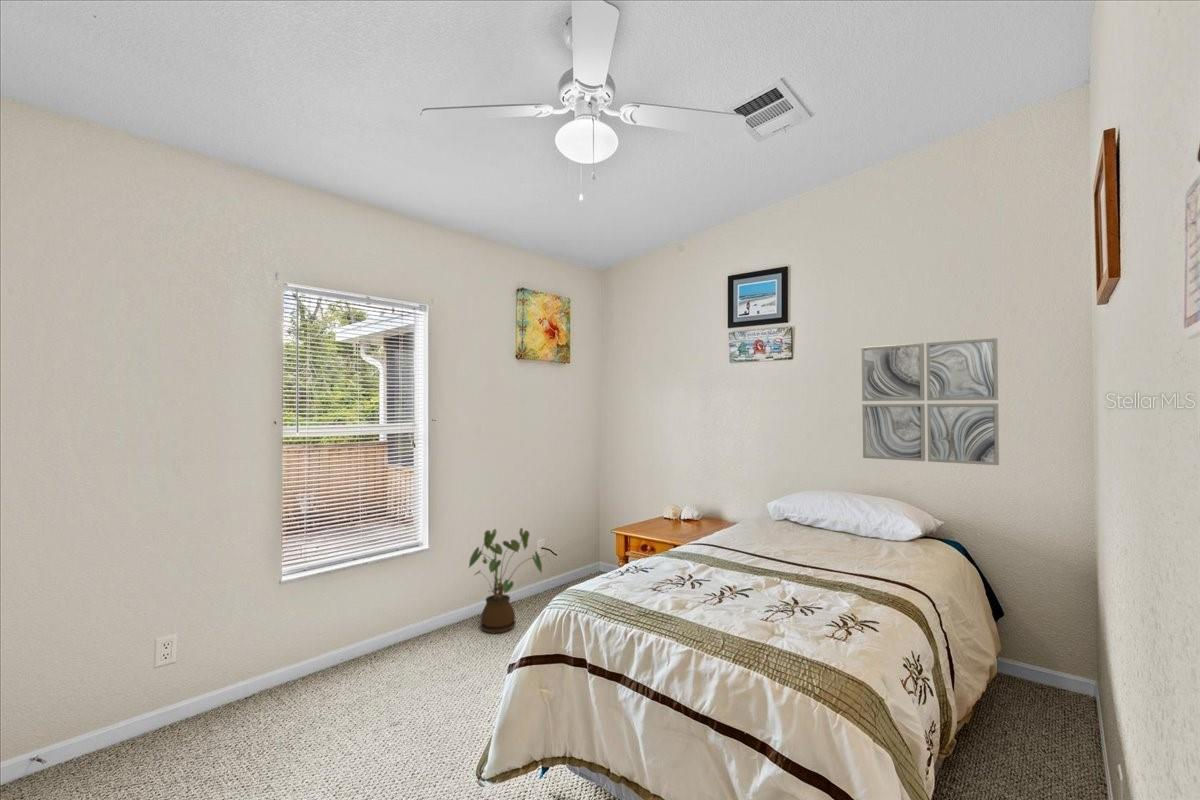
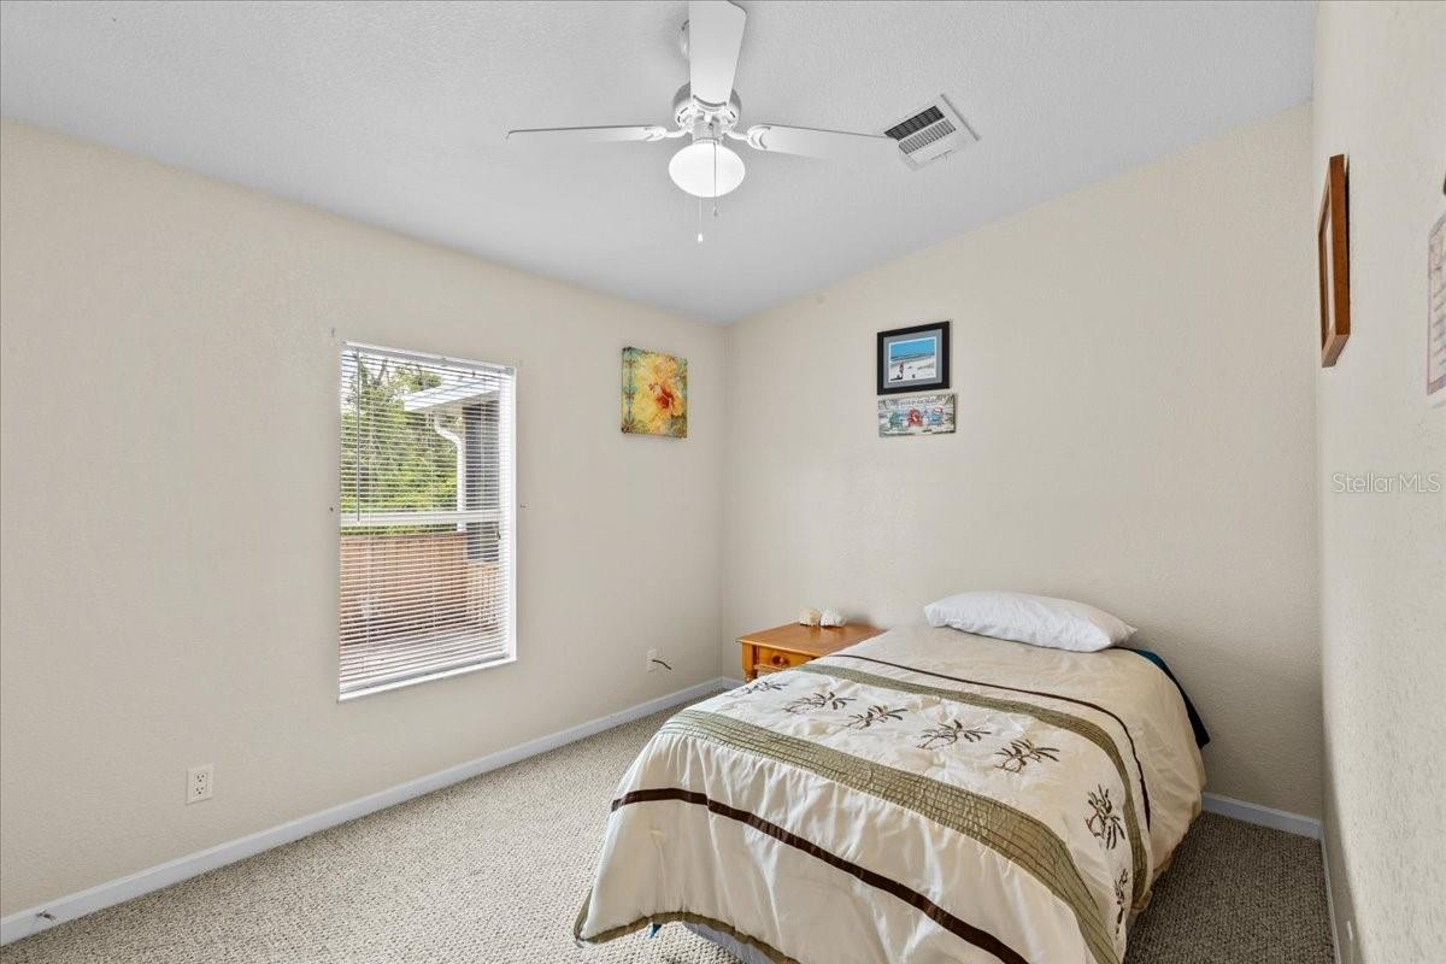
- house plant [468,527,543,634]
- wall art [861,337,1000,466]
